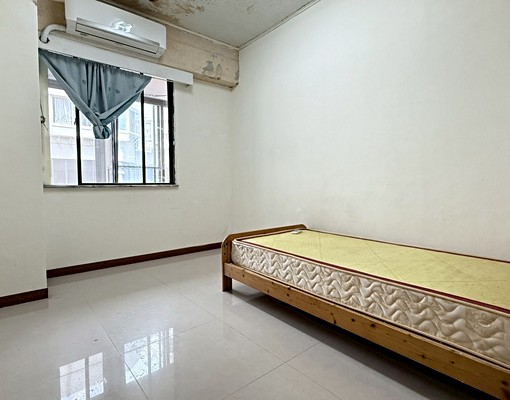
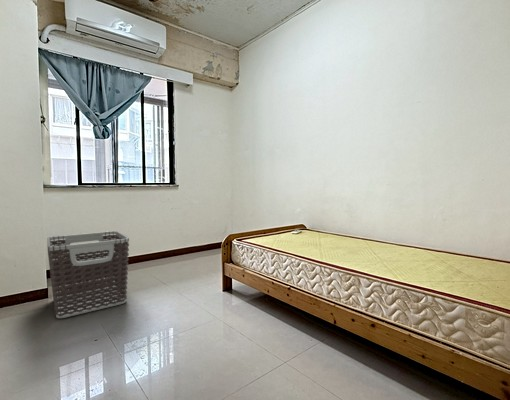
+ clothes hamper [46,230,130,319]
